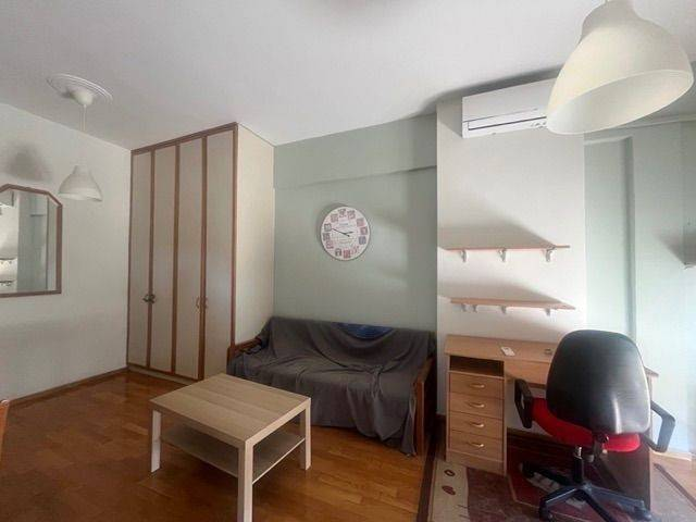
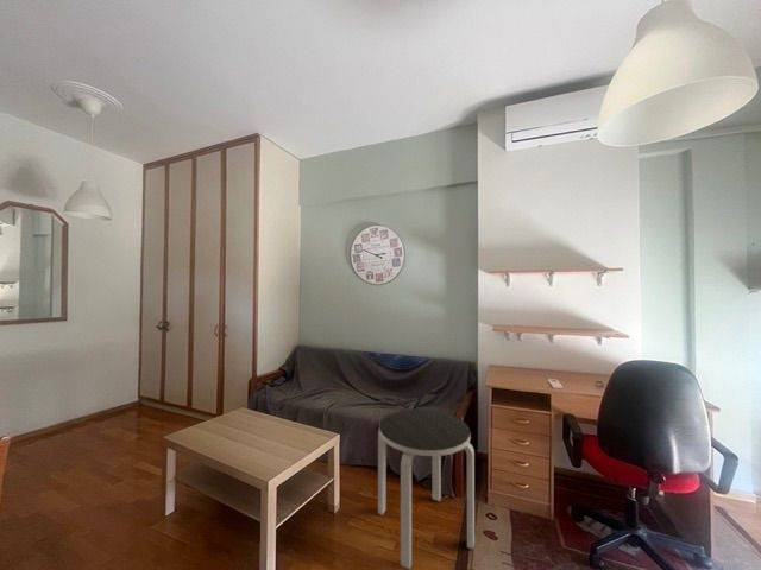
+ side table [377,408,476,570]
